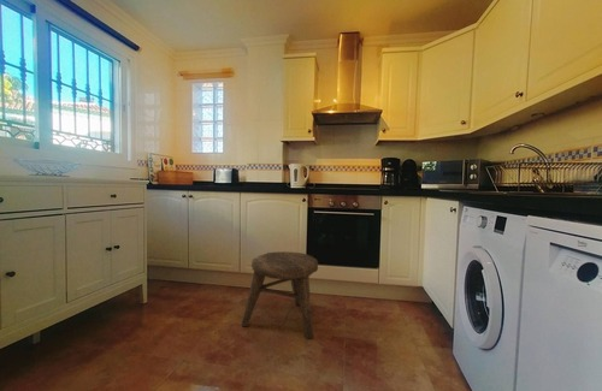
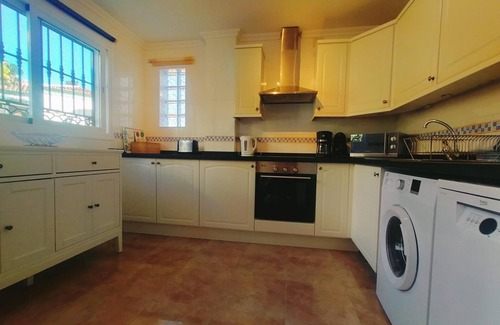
- stool [241,250,319,340]
